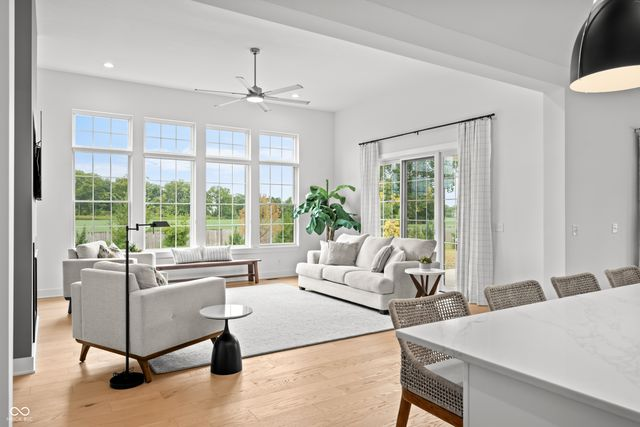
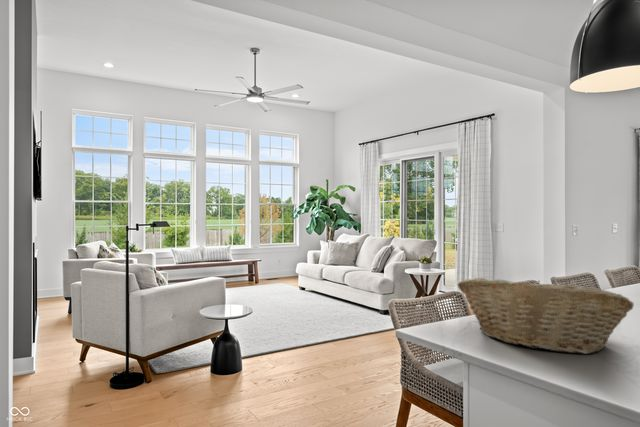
+ fruit basket [457,277,635,355]
